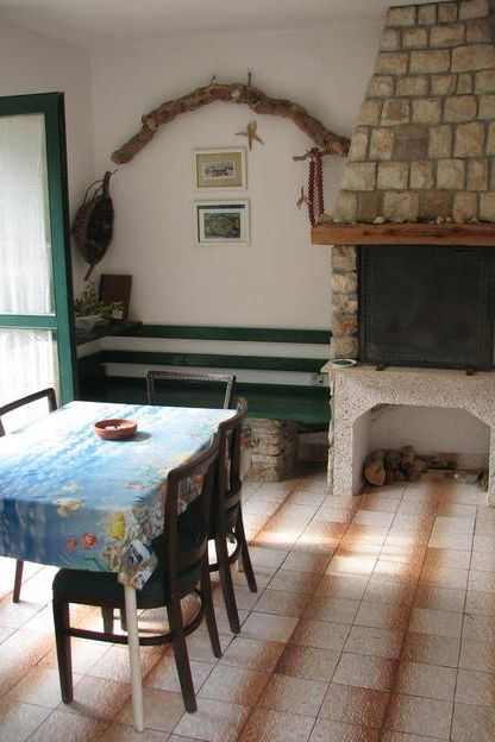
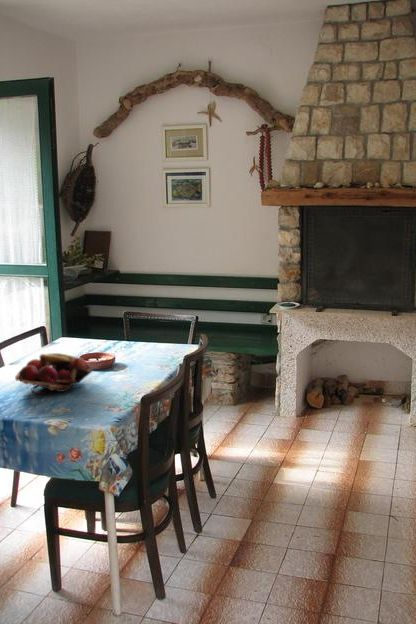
+ fruit basket [14,352,94,395]
